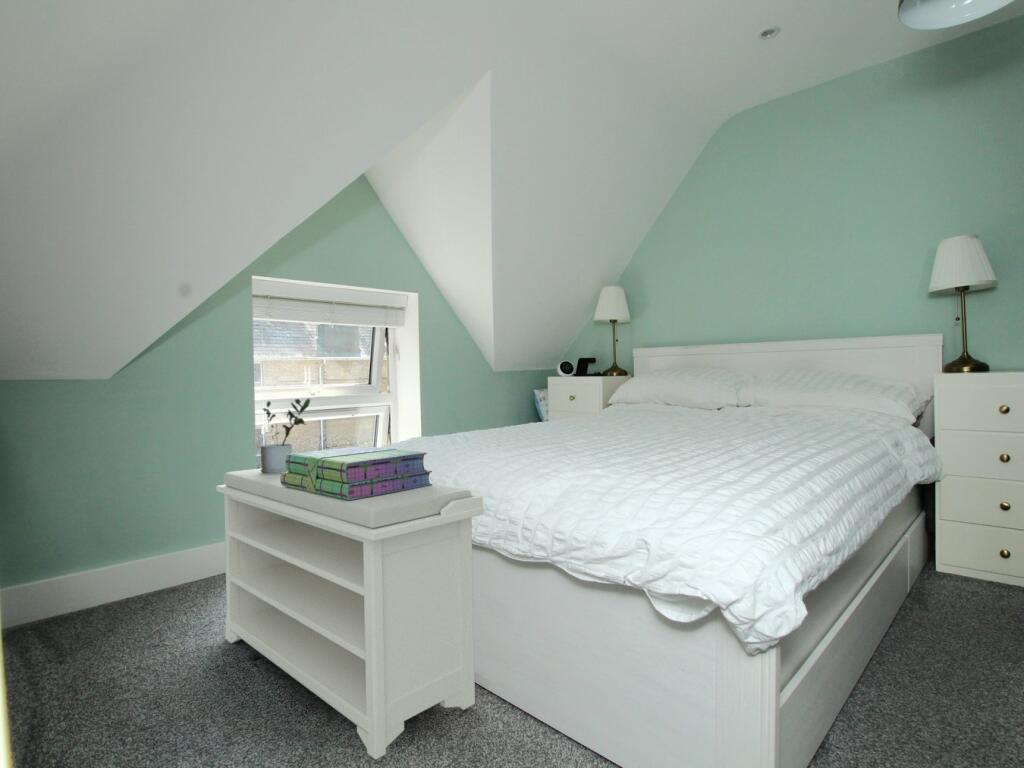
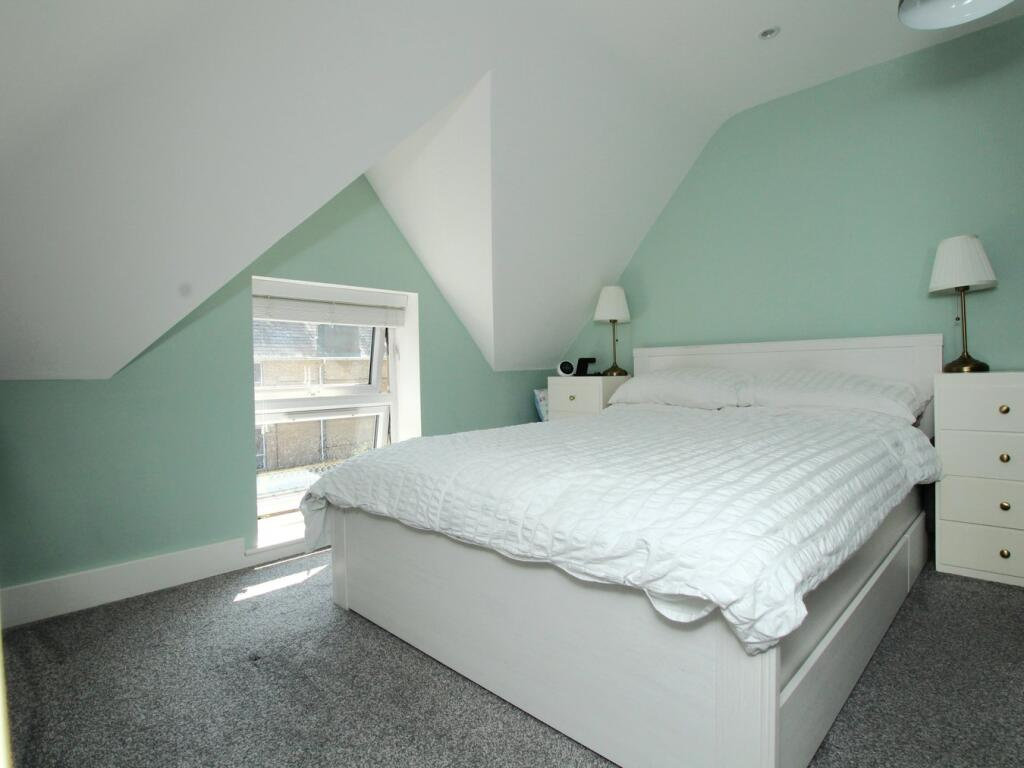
- stack of books [280,445,433,500]
- potted plant [259,398,311,474]
- bench [215,467,485,760]
